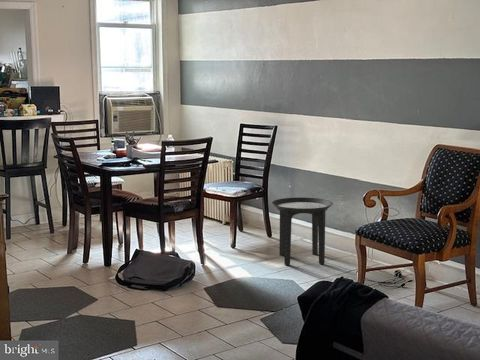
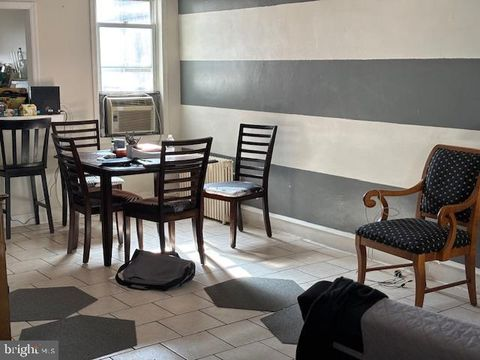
- side table [271,196,334,266]
